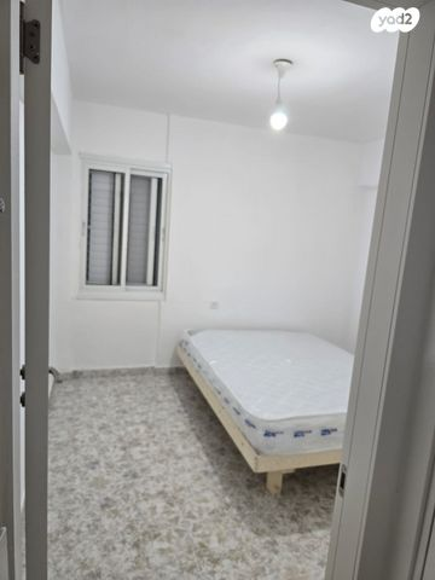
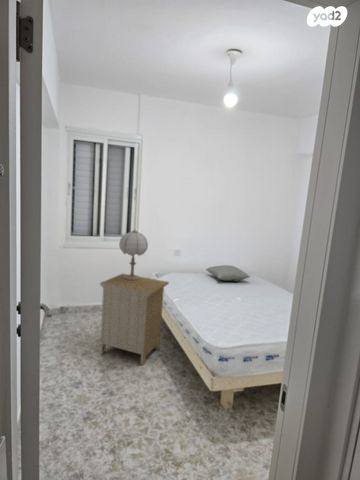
+ nightstand [99,273,170,367]
+ table lamp [118,229,149,281]
+ pillow [205,264,251,282]
